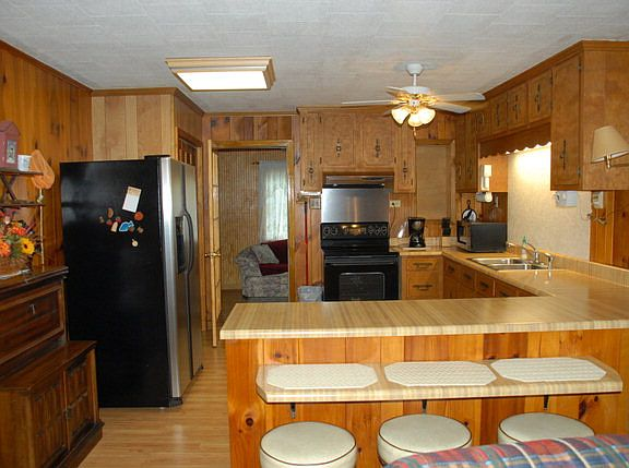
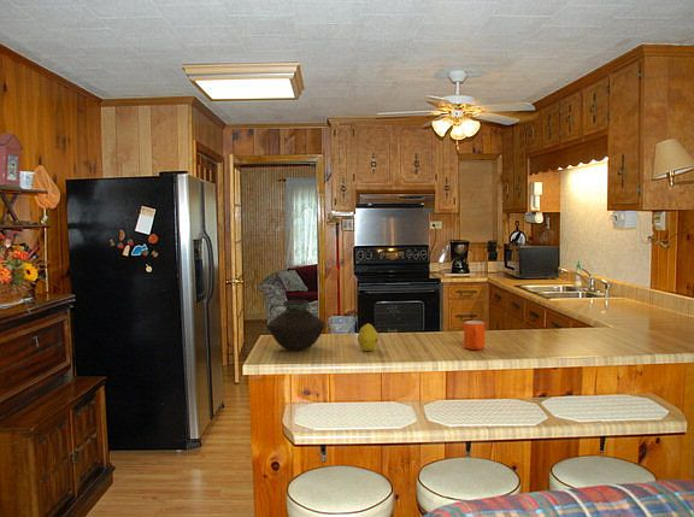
+ mug [463,319,486,351]
+ fruit [357,322,380,352]
+ vase [267,299,325,352]
